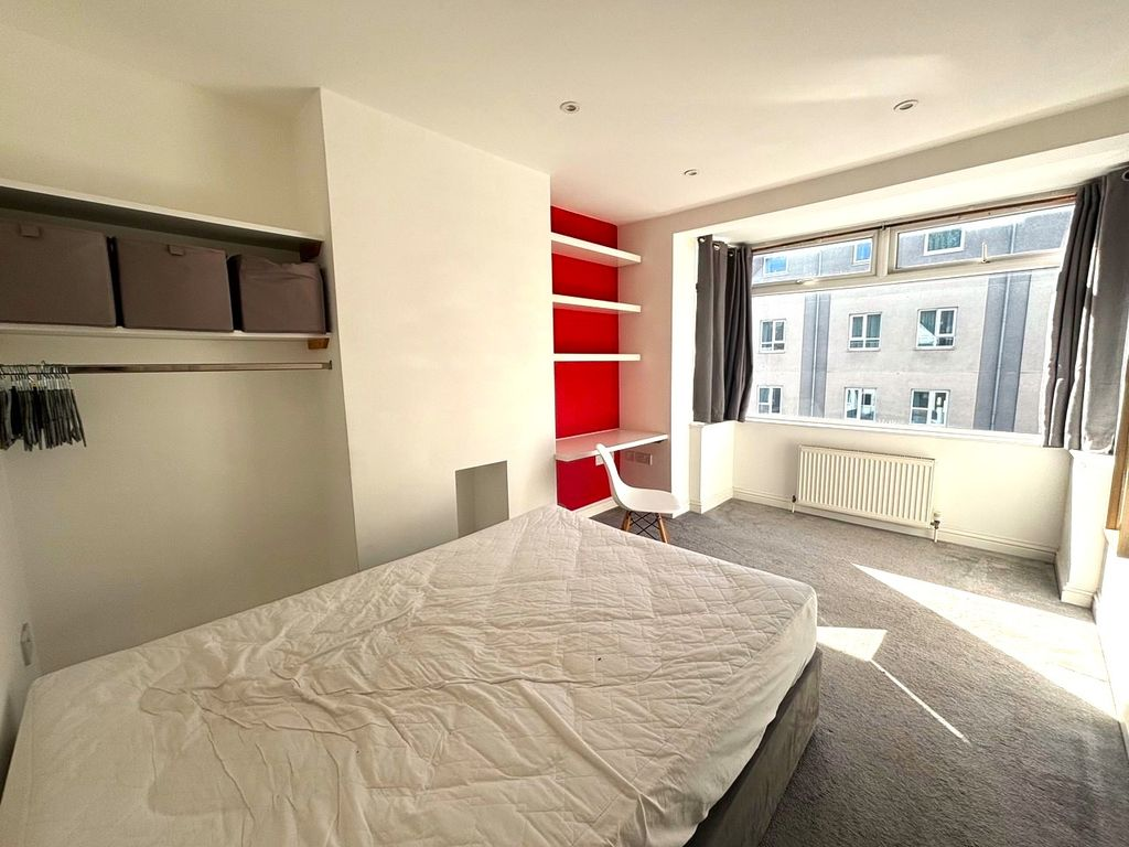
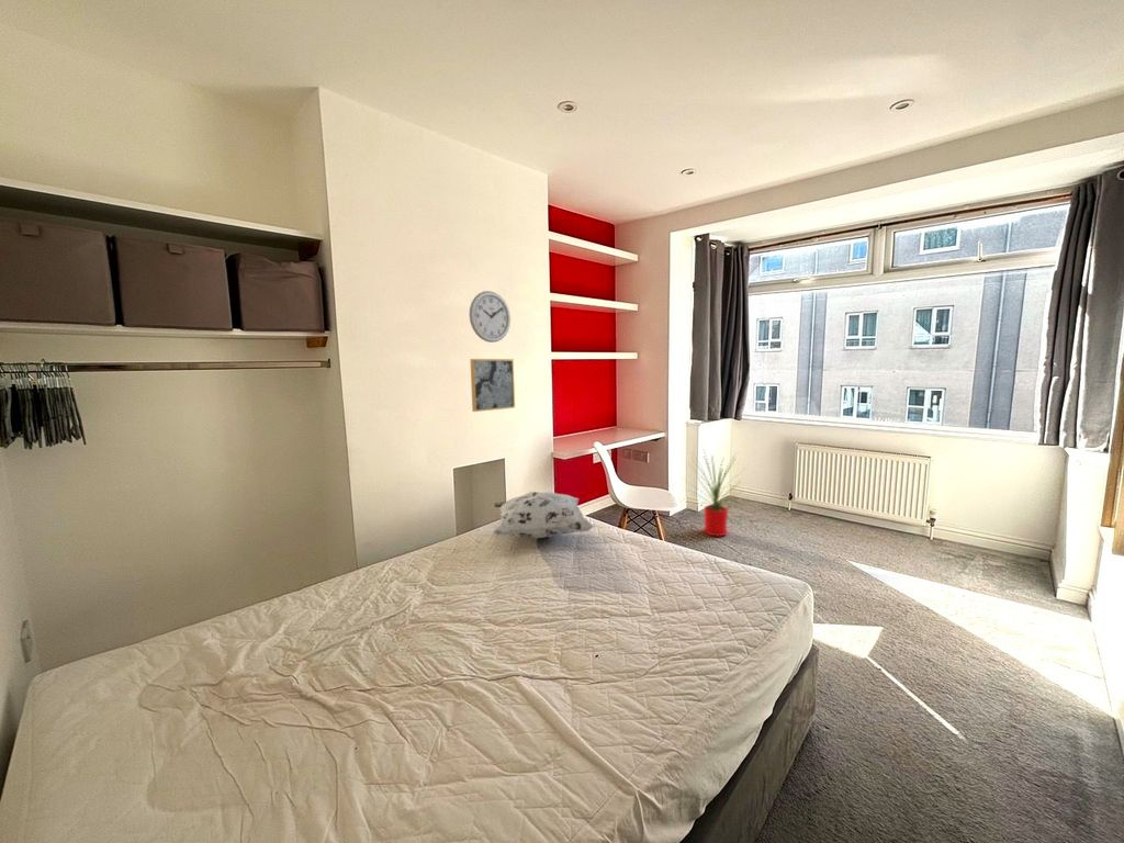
+ wall clock [469,290,512,344]
+ wall art [469,358,516,413]
+ decorative pillow [491,491,595,539]
+ house plant [683,450,746,538]
